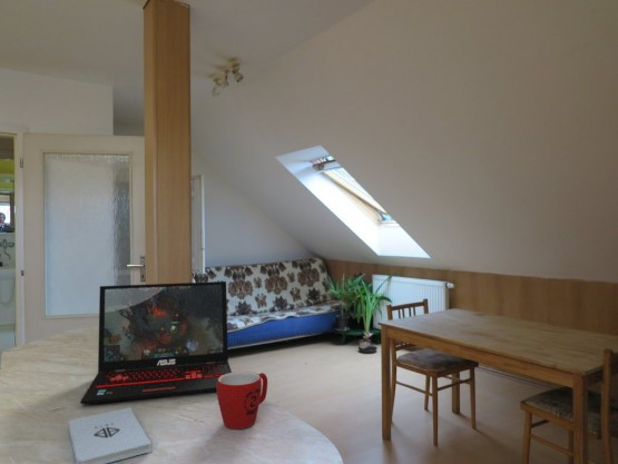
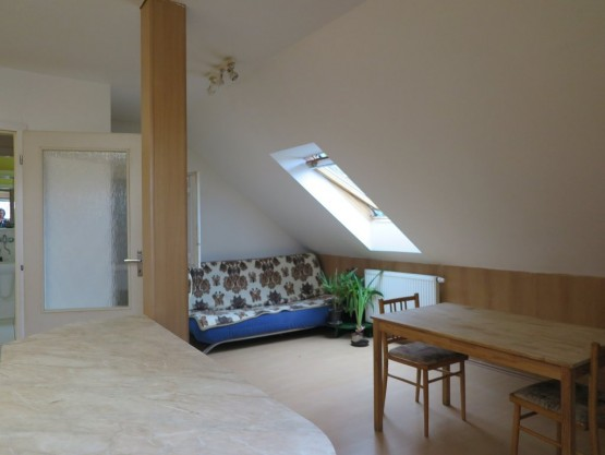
- mug [216,371,268,430]
- notepad [68,407,153,464]
- laptop [79,280,233,405]
